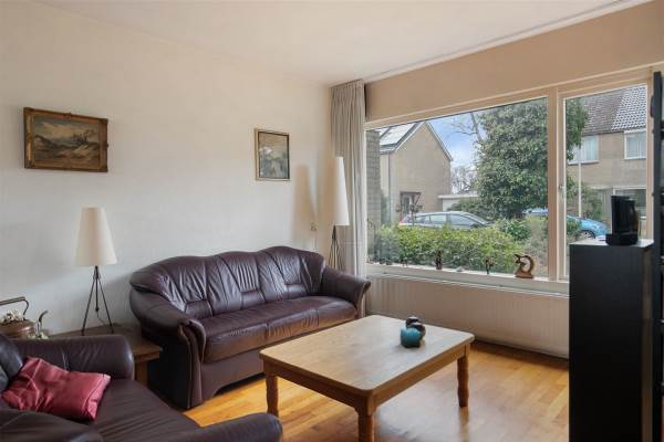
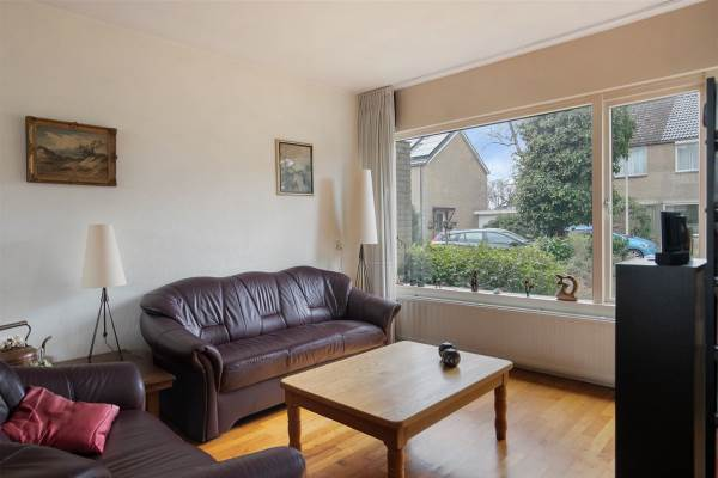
- candle [398,327,422,349]
